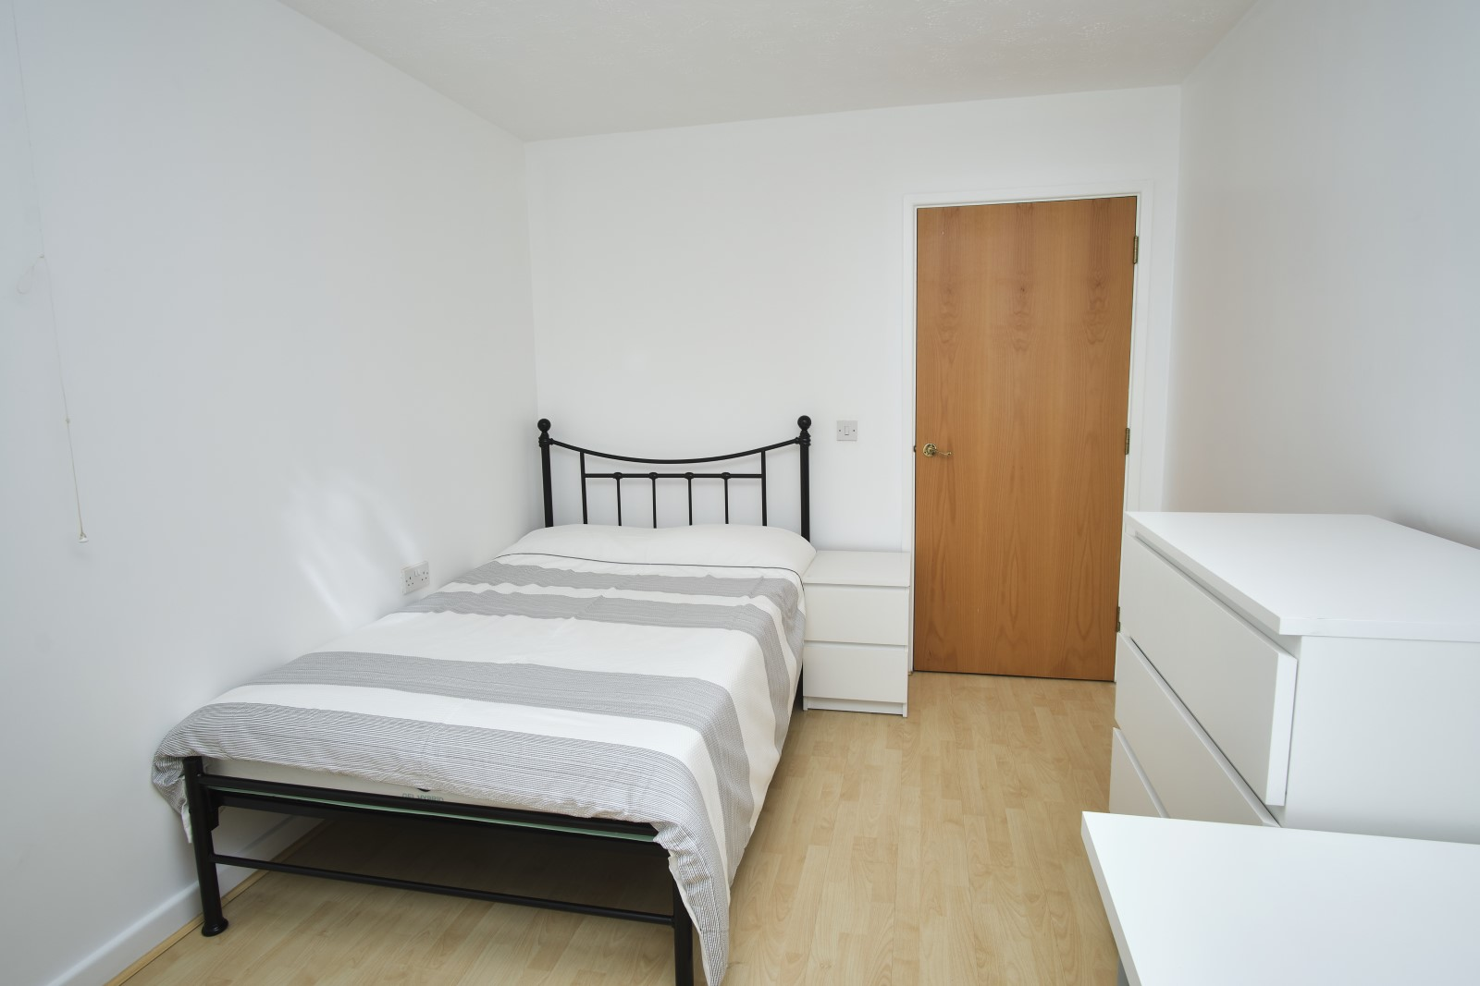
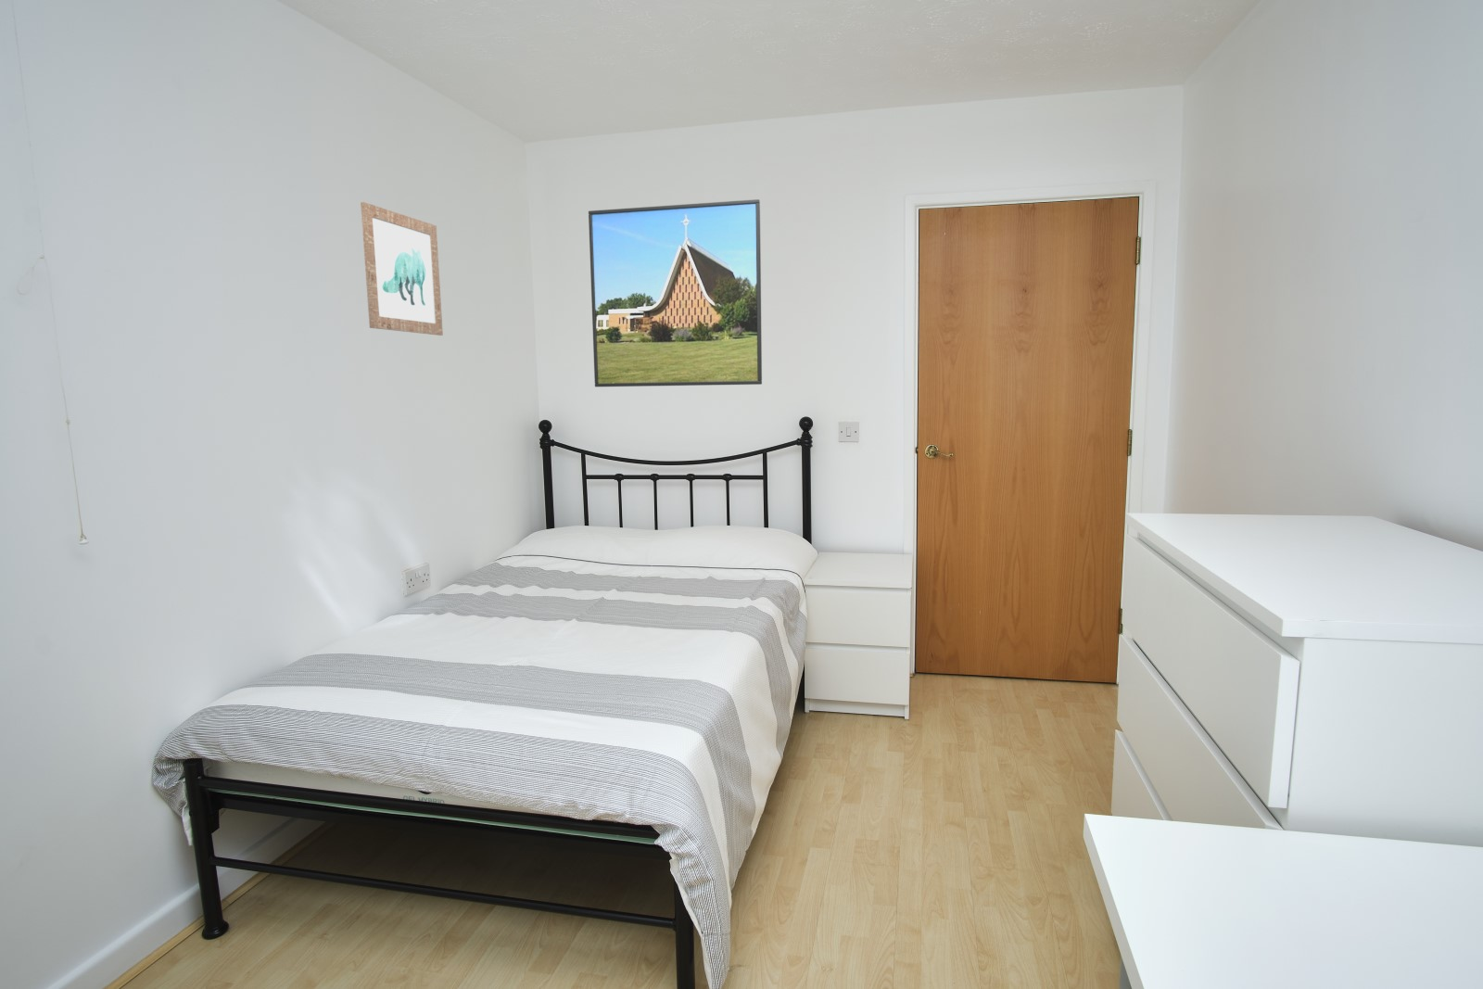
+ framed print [588,199,762,387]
+ wall art [360,201,444,337]
